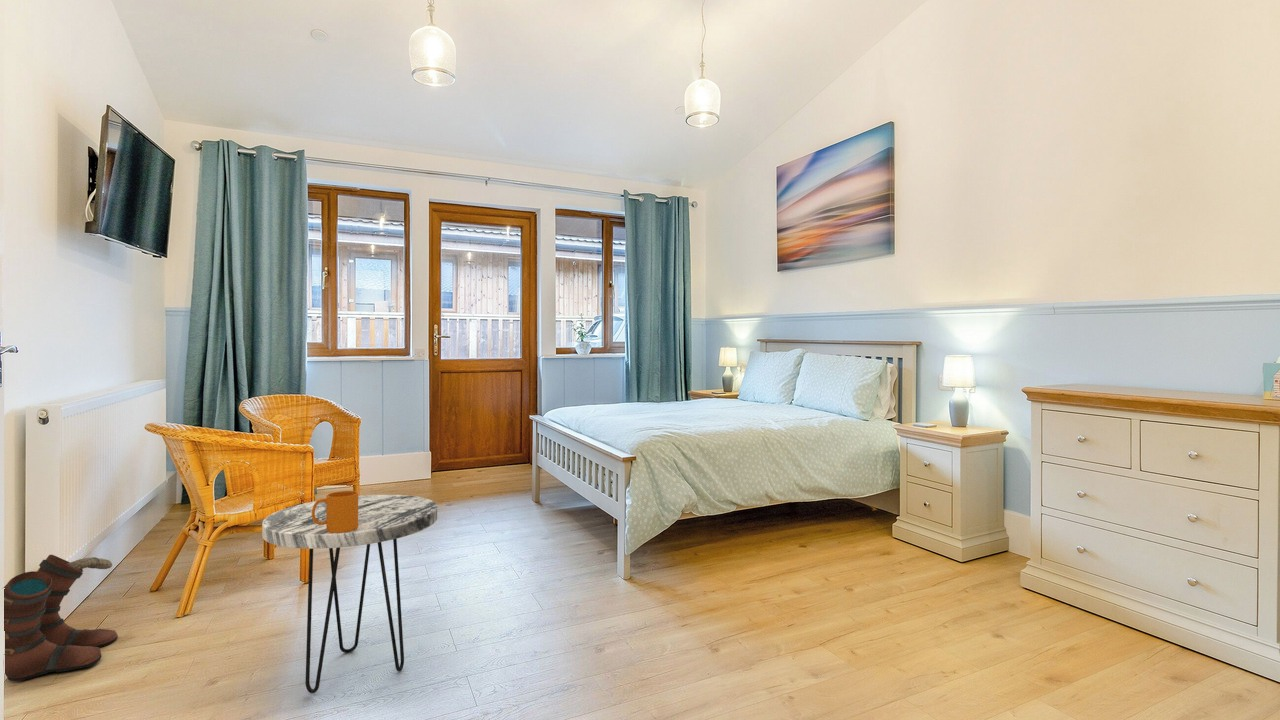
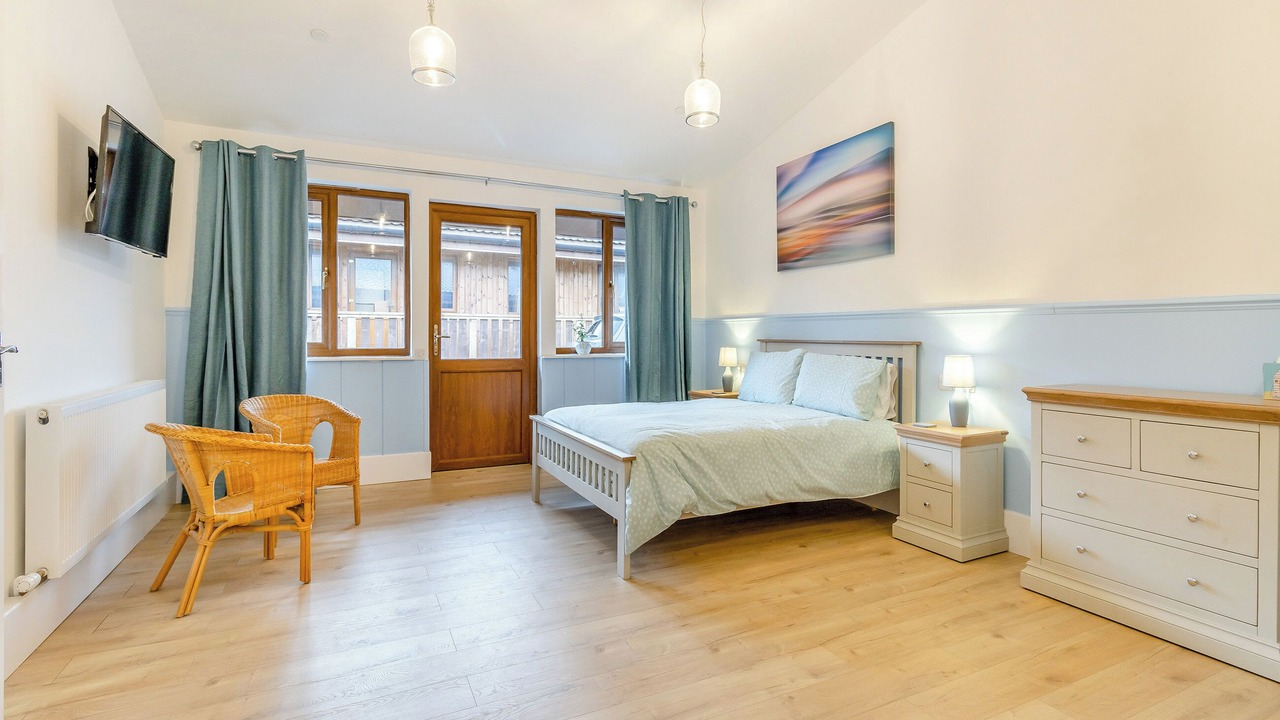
- mug [312,490,359,533]
- boots [3,554,119,682]
- side table [261,494,438,694]
